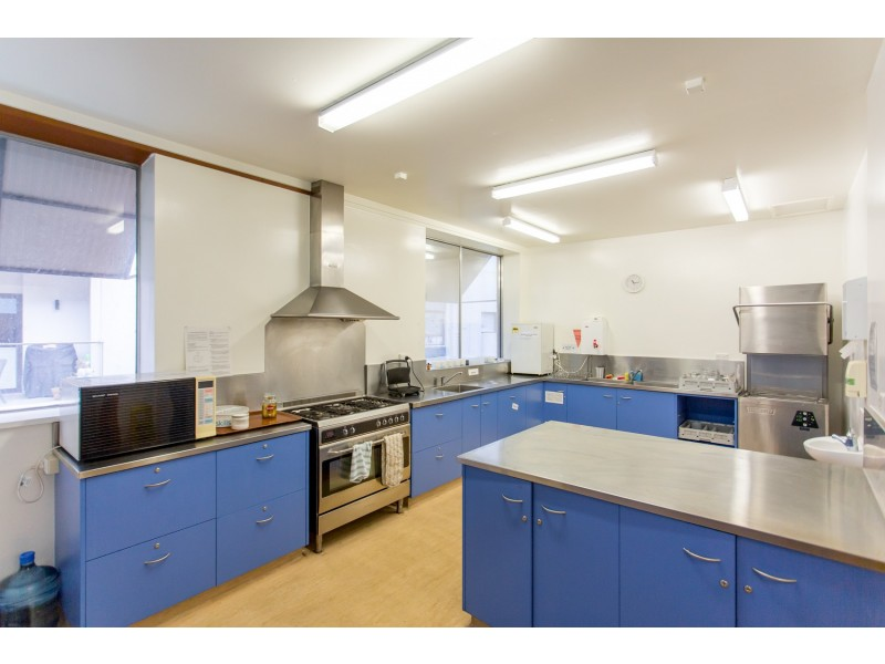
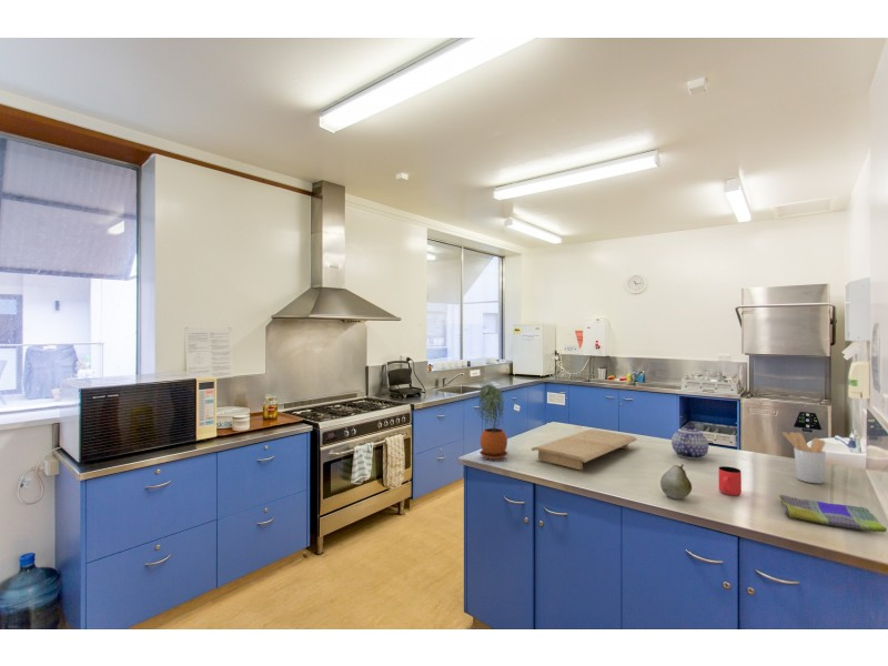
+ utensil holder [781,431,827,484]
+ dish towel [777,494,888,533]
+ fruit [659,463,693,500]
+ cup [717,465,743,496]
+ cutting board [531,428,638,471]
+ teapot [670,424,709,461]
+ potted plant [477,383,509,461]
